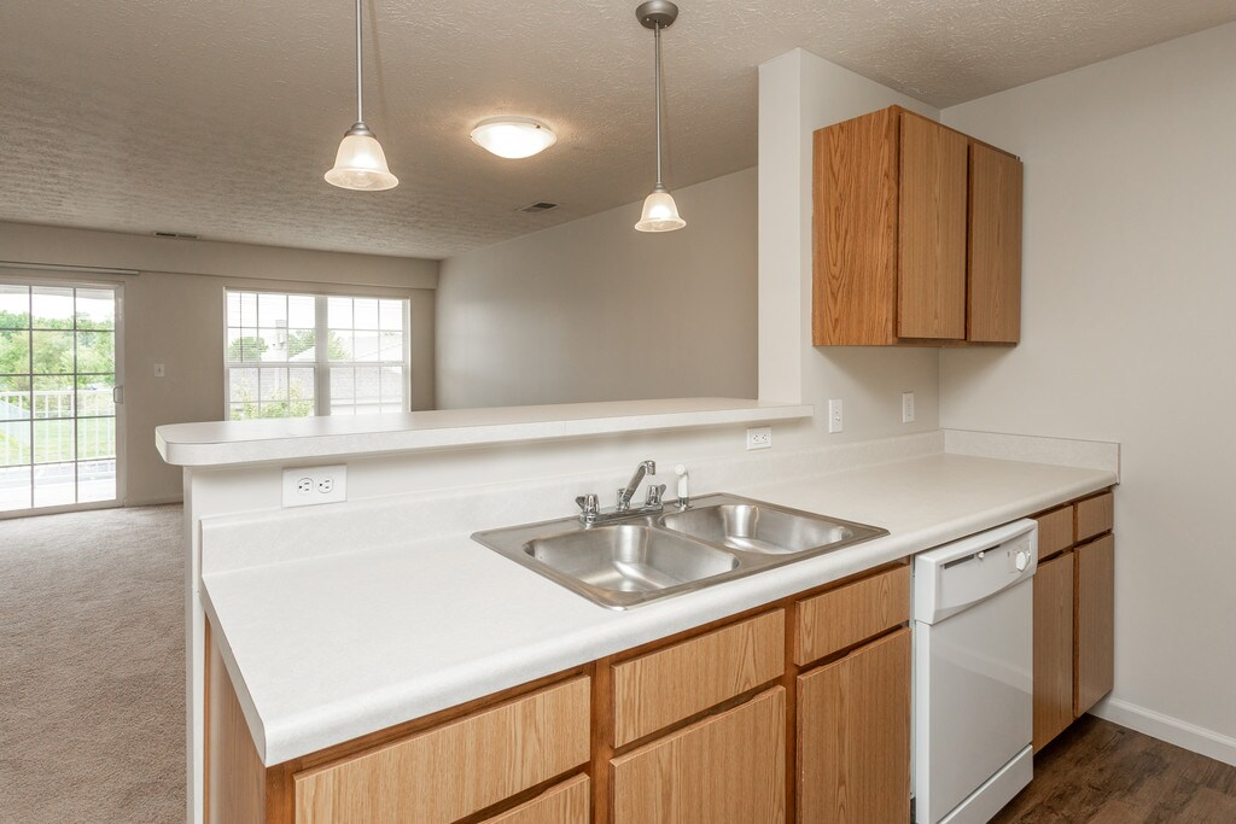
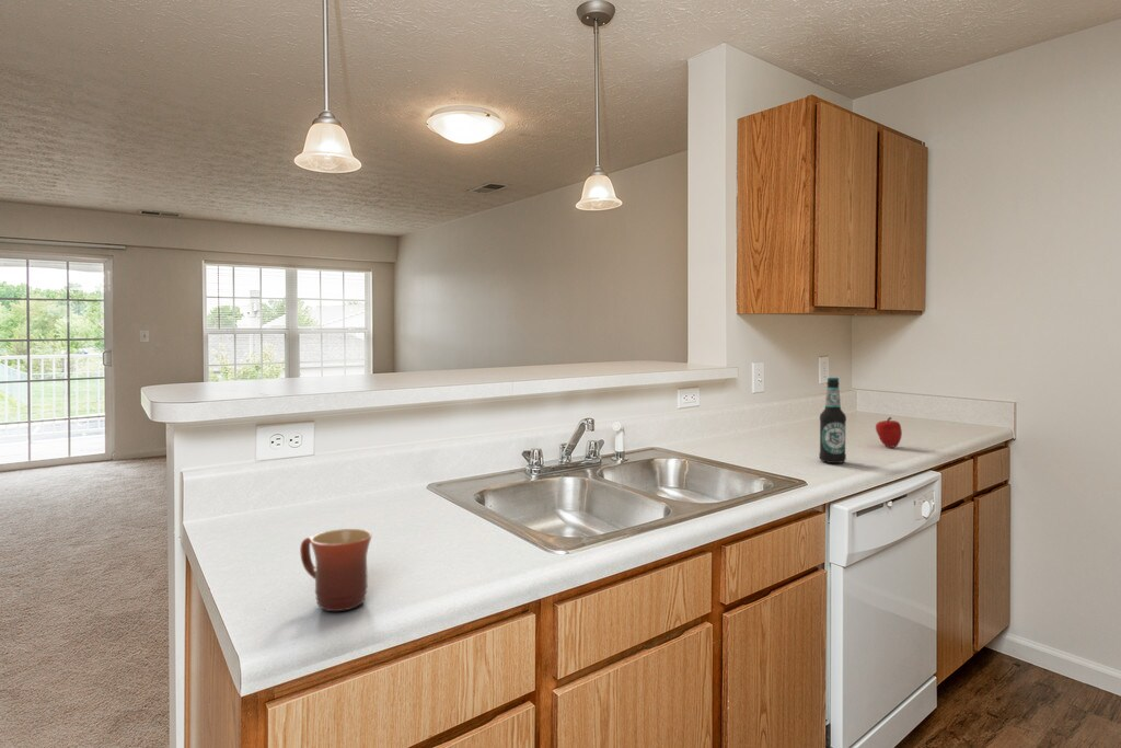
+ bottle [818,377,847,464]
+ apple [875,416,903,449]
+ mug [299,528,373,612]
